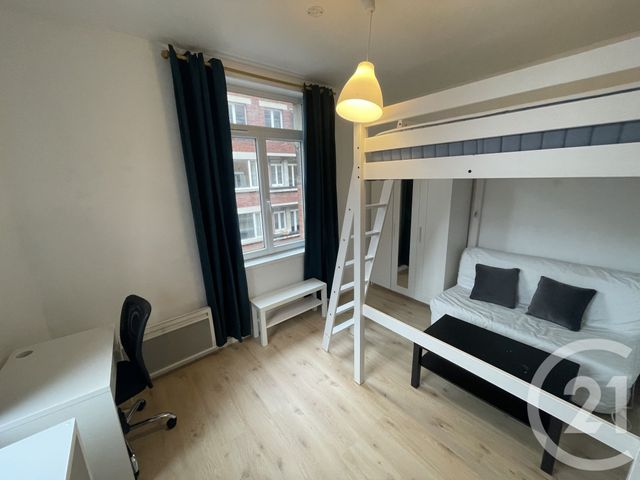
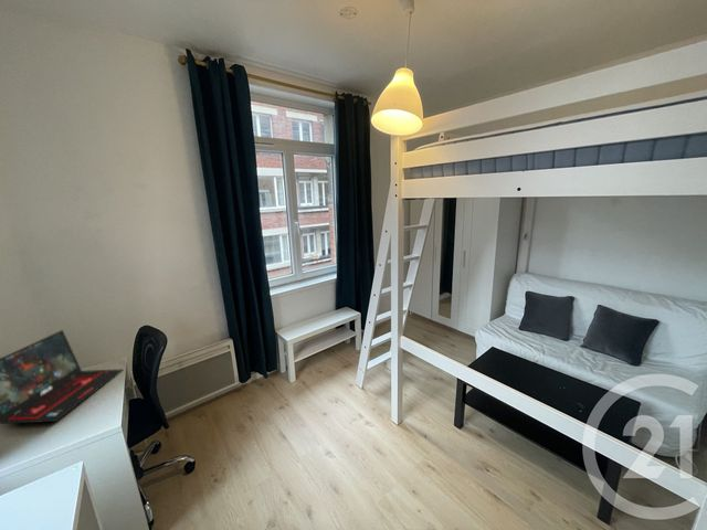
+ laptop [0,329,125,425]
